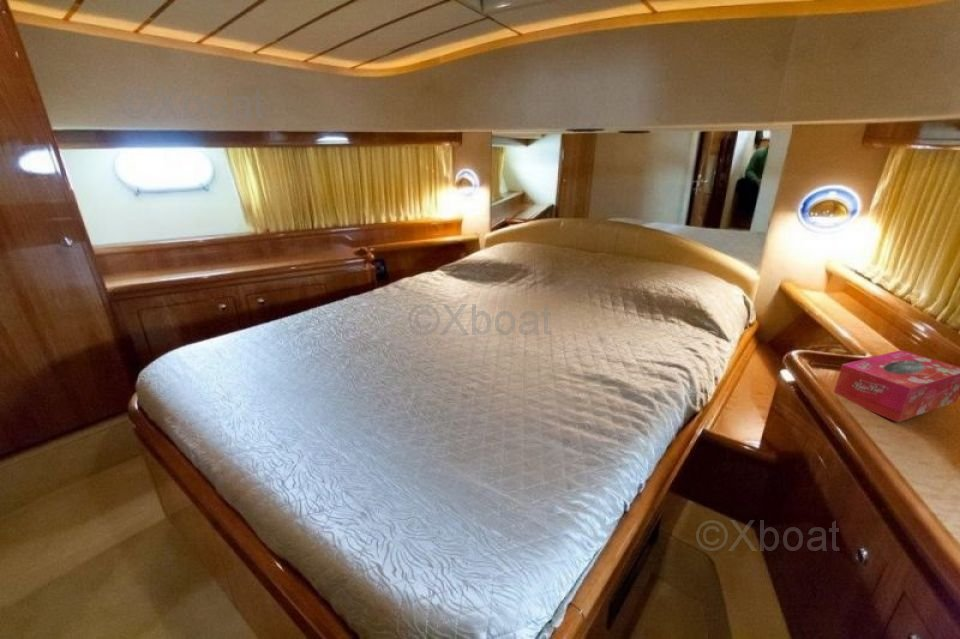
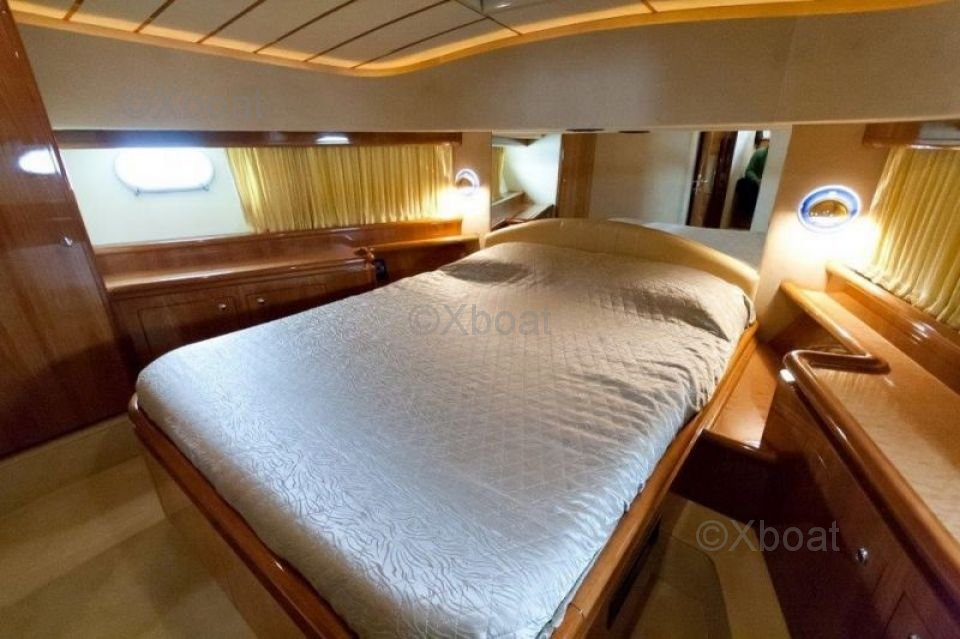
- tissue box [833,349,960,423]
